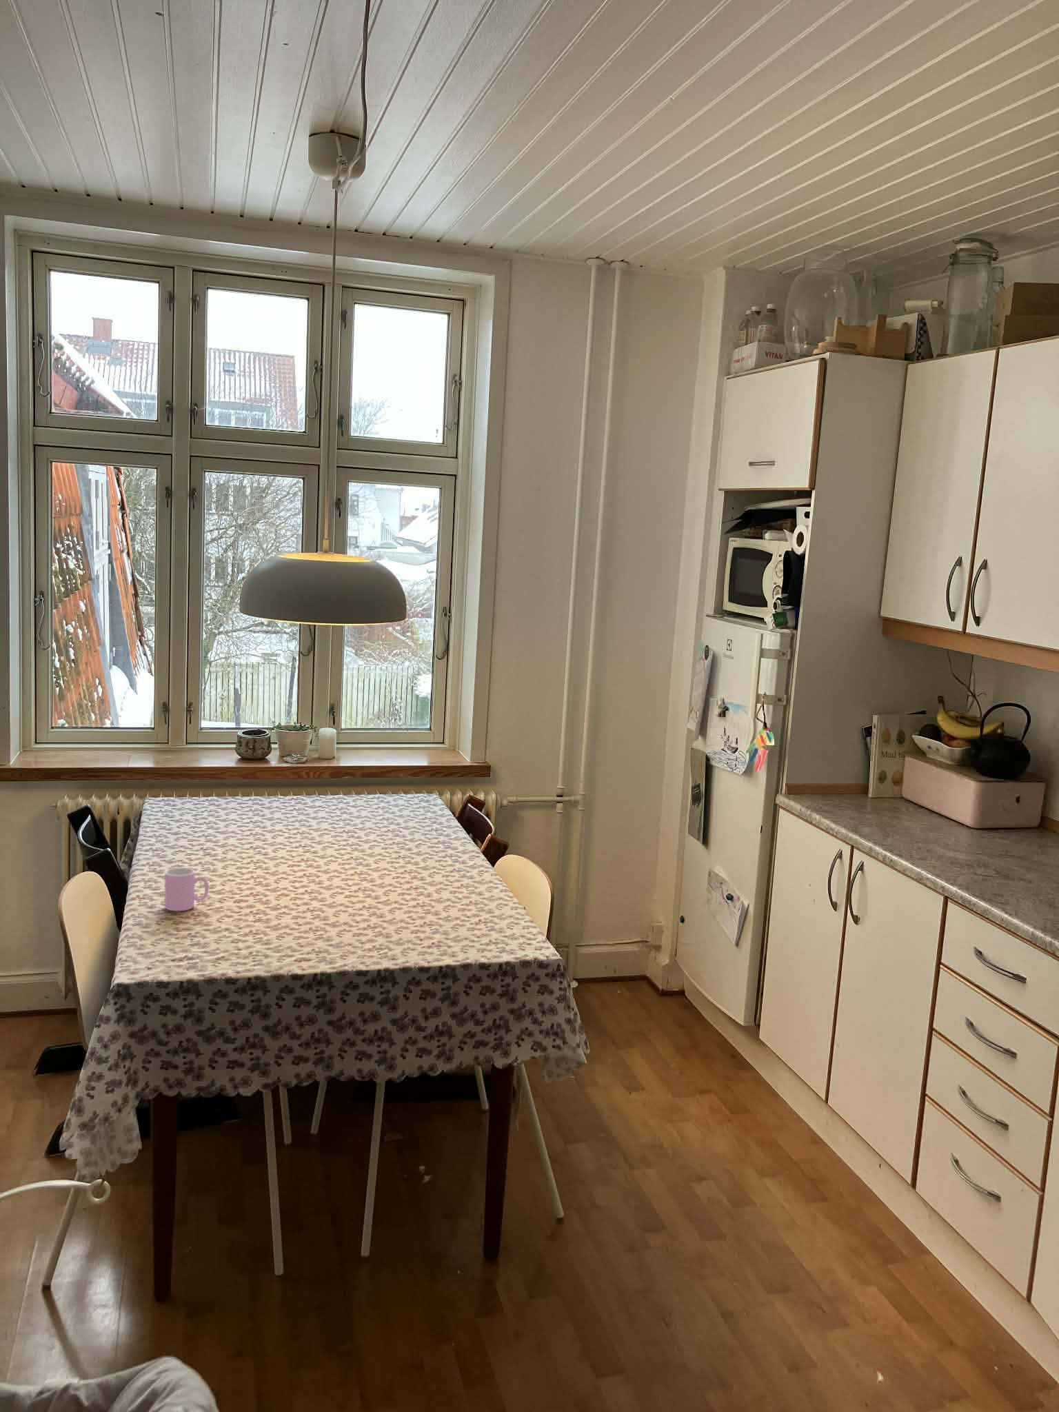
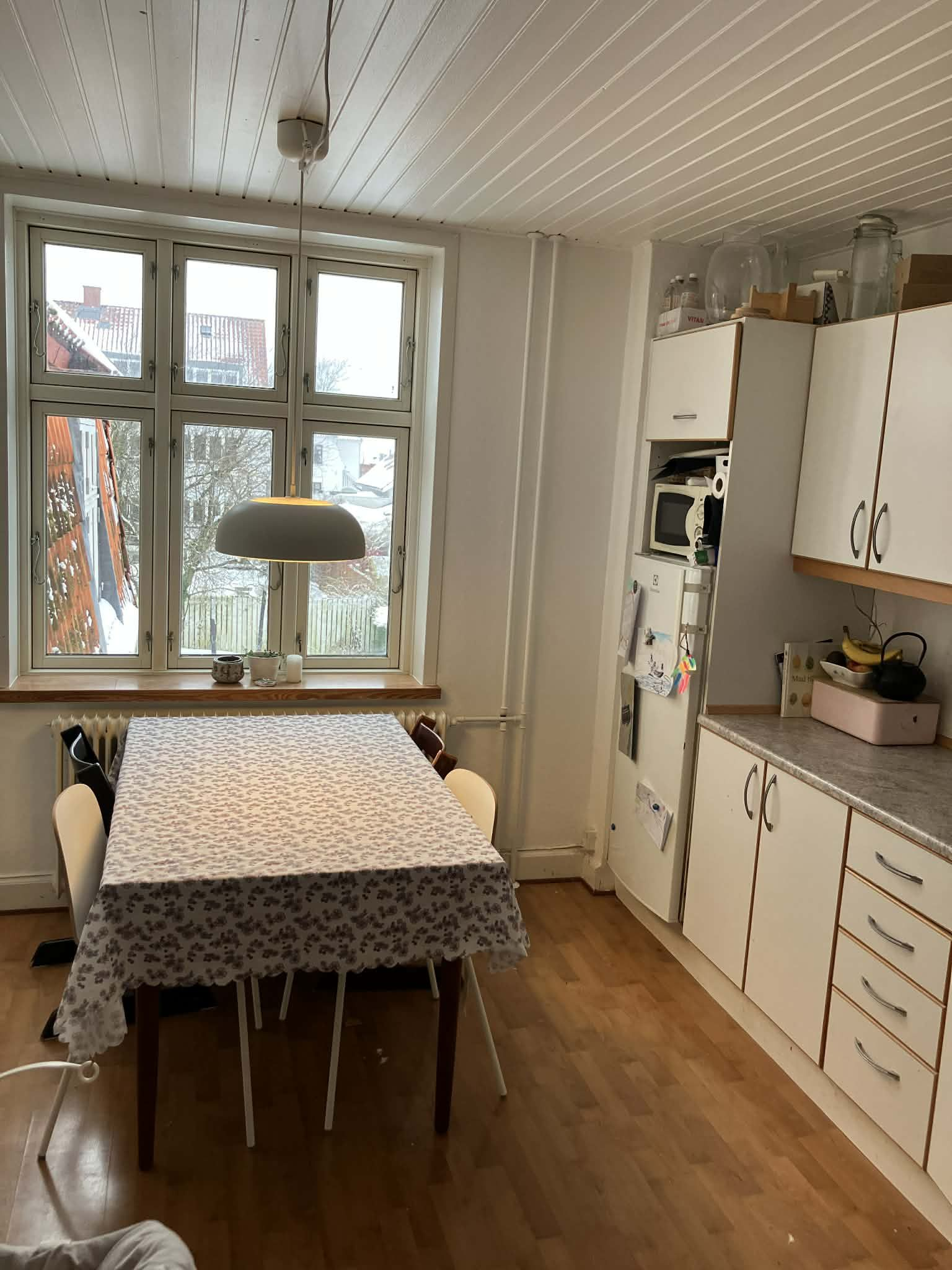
- cup [165,866,209,912]
